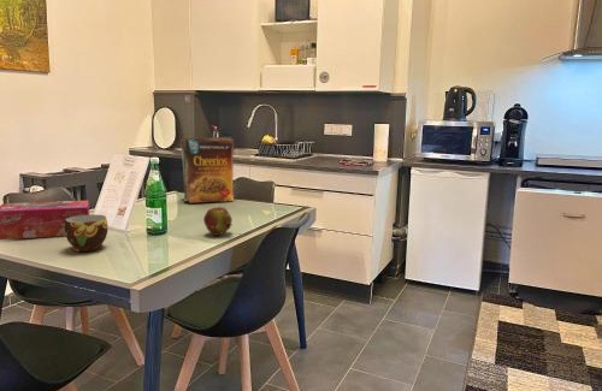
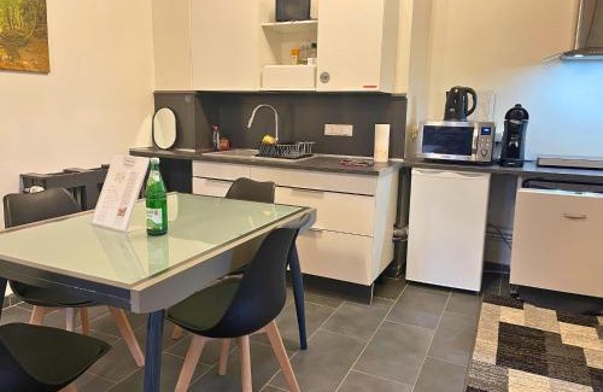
- cup [64,213,108,253]
- cereal box [178,136,236,205]
- fruit [202,206,234,236]
- tissue box [0,200,90,241]
